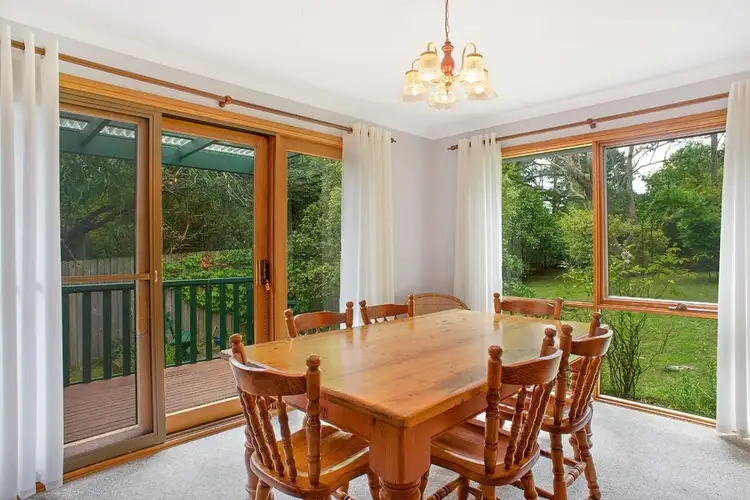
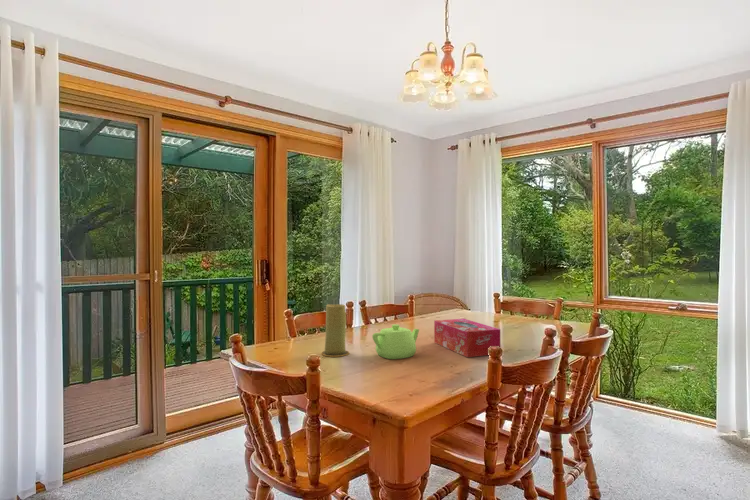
+ teapot [371,323,420,360]
+ candle [320,303,350,358]
+ tissue box [433,318,501,358]
